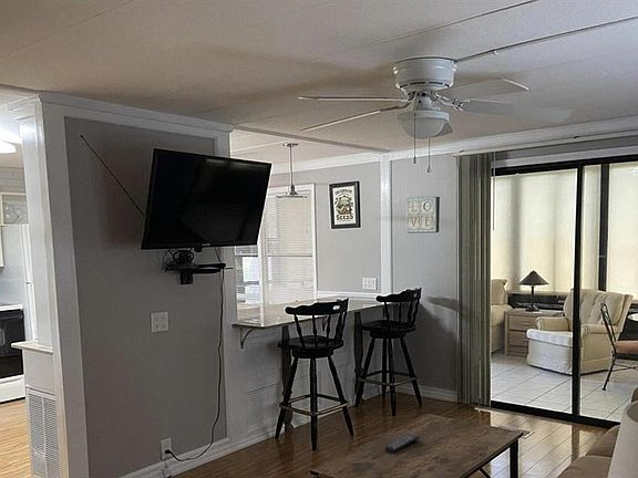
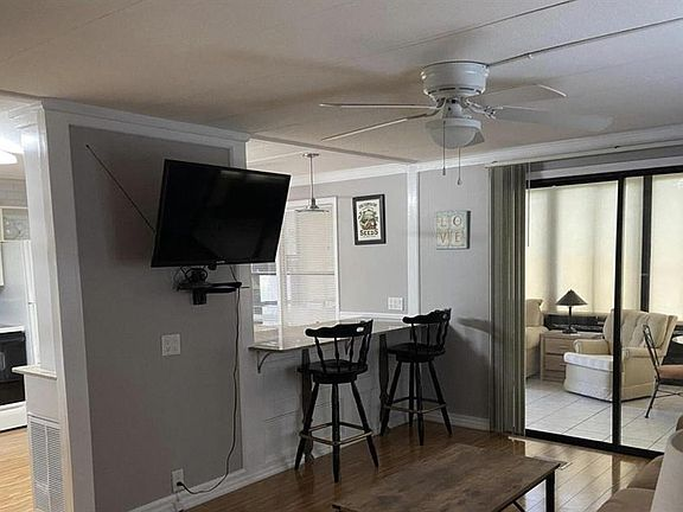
- remote control [384,433,421,454]
